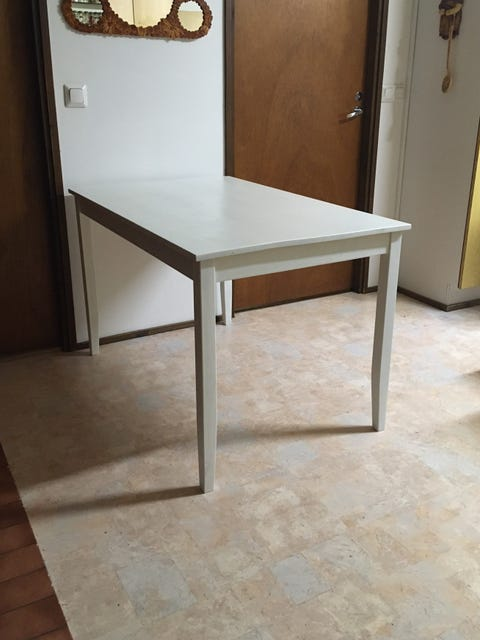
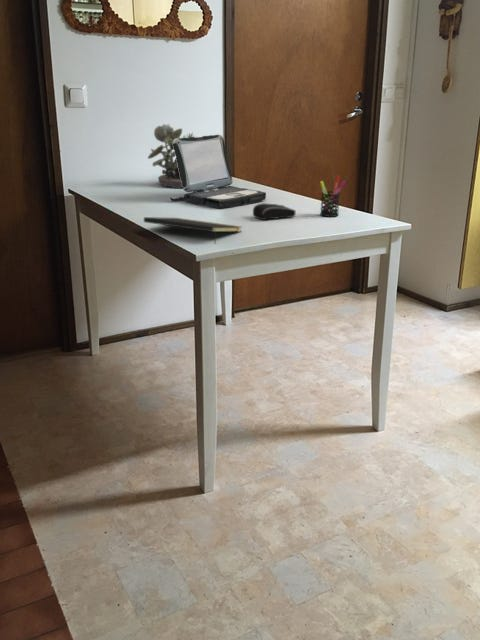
+ computer mouse [252,202,297,221]
+ pen holder [319,175,347,218]
+ succulent plant [147,123,196,190]
+ notepad [143,216,242,245]
+ laptop [169,134,267,210]
